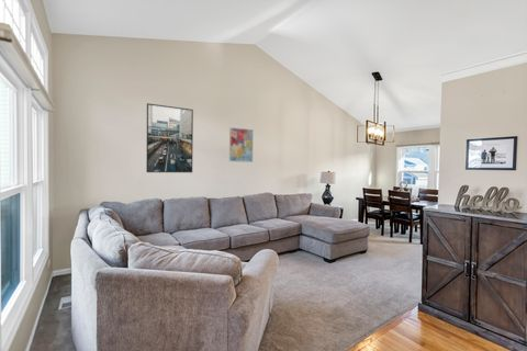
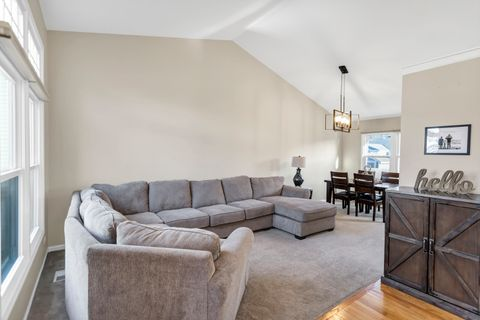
- wall art [228,126,255,163]
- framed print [145,102,194,173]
